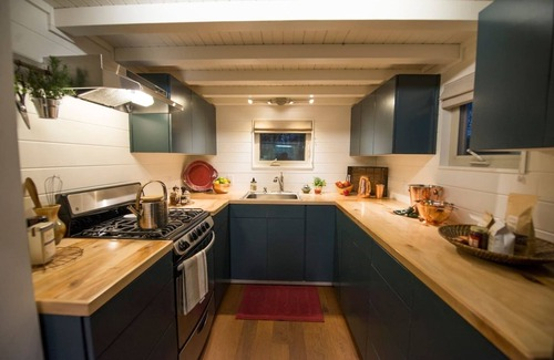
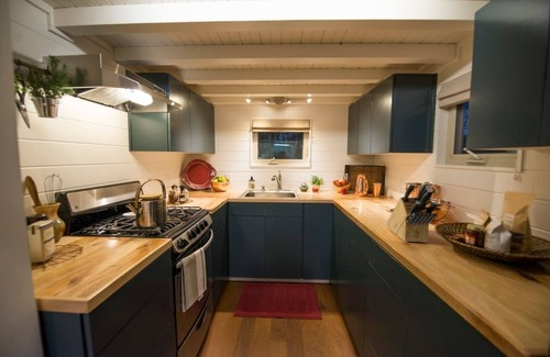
+ knife block [386,180,440,244]
